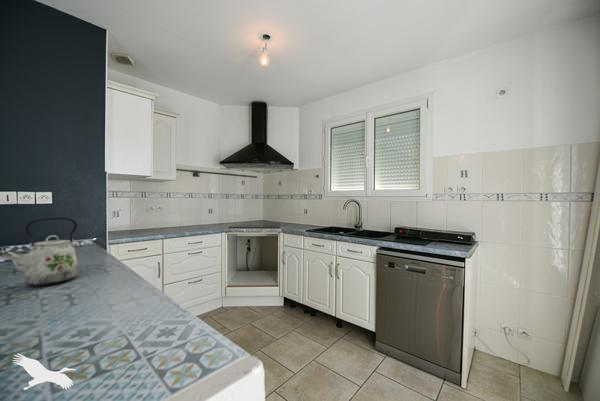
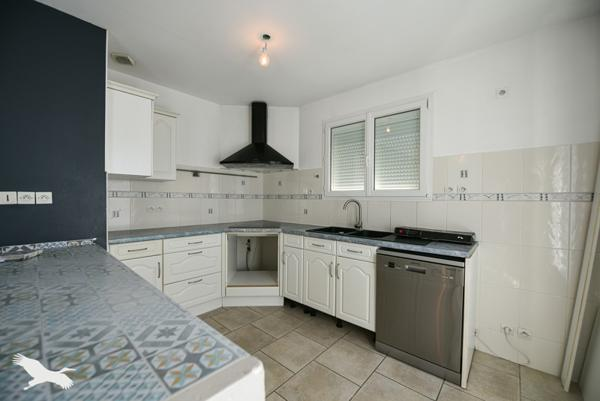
- kettle [0,217,79,287]
